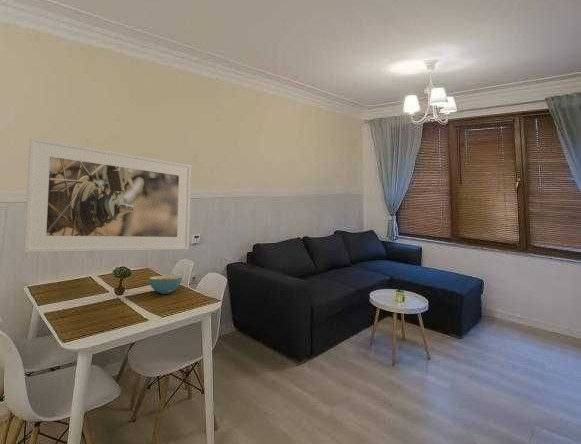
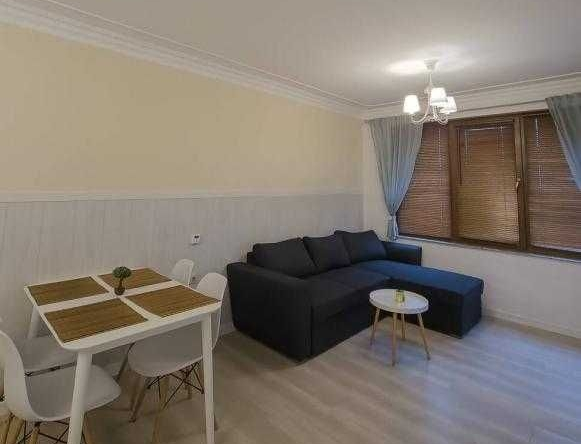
- cereal bowl [148,275,183,295]
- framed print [23,136,192,253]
